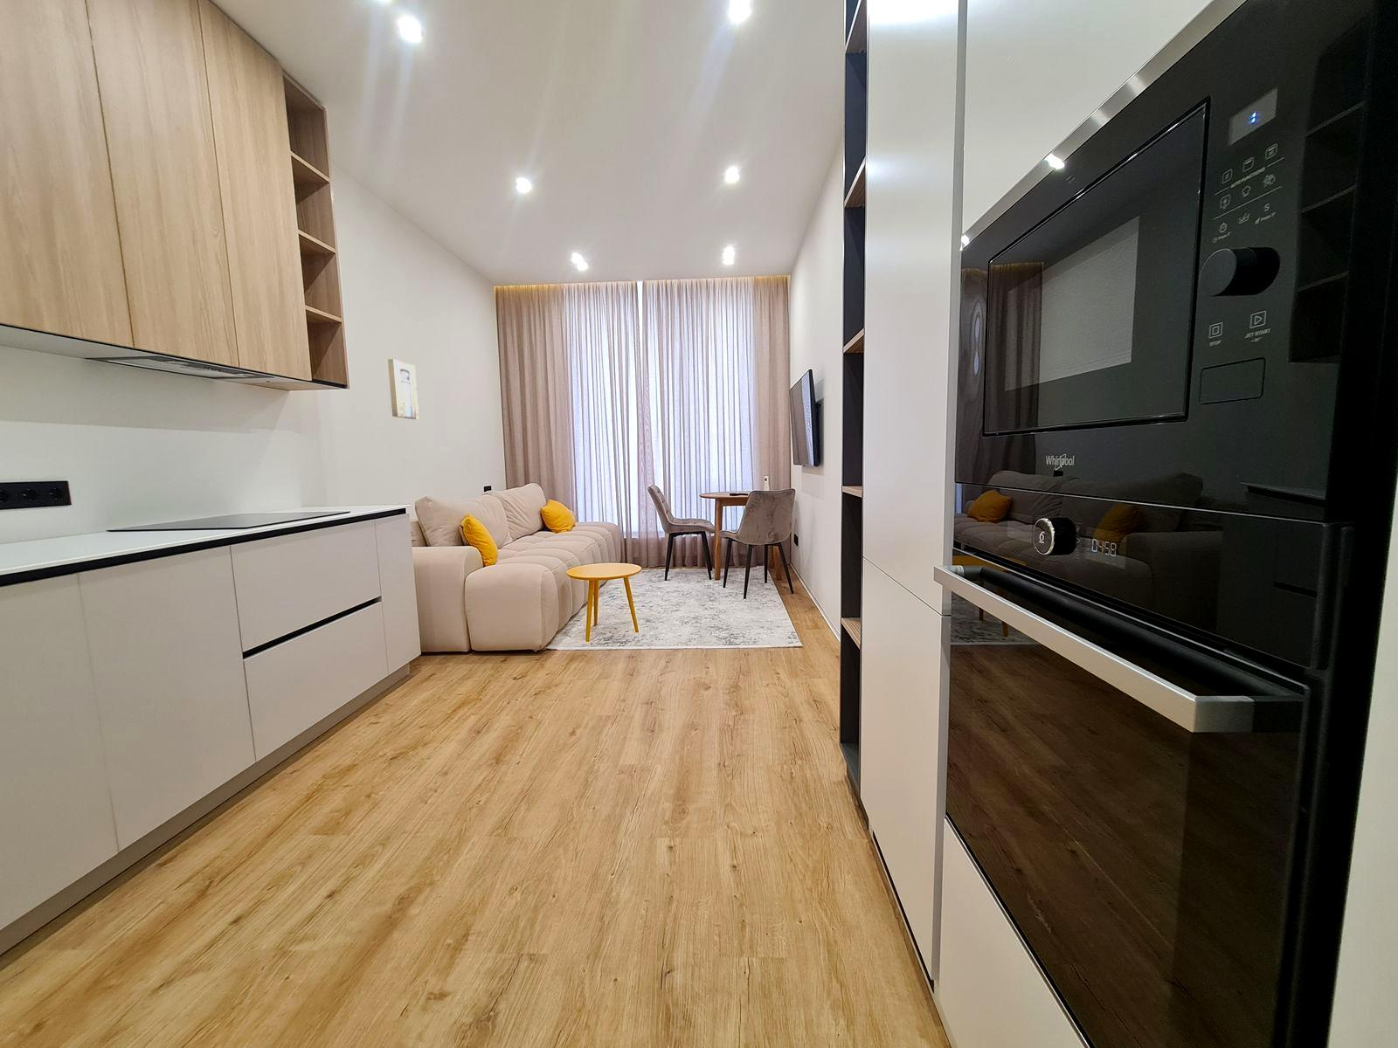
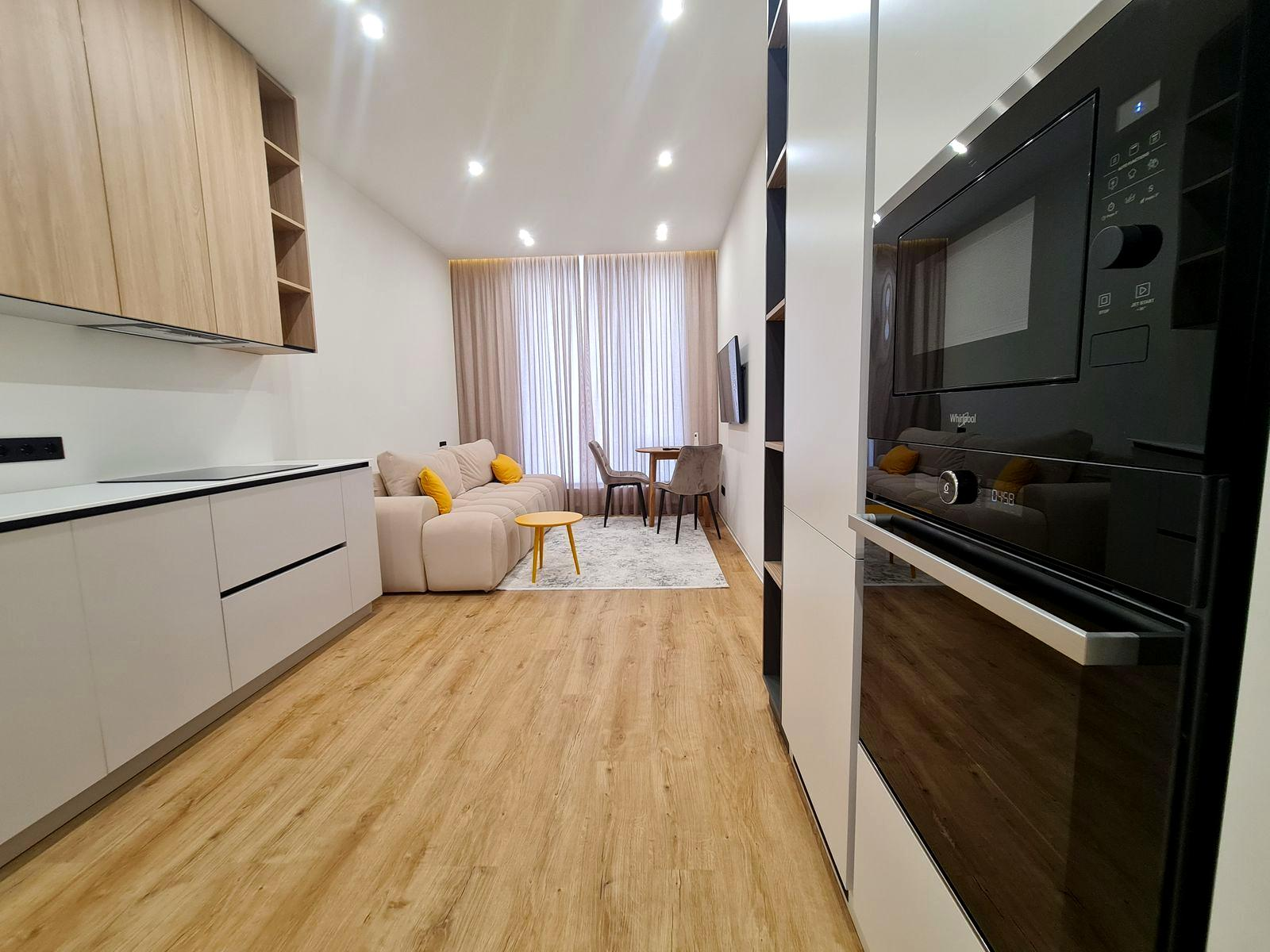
- wall art [387,358,419,421]
